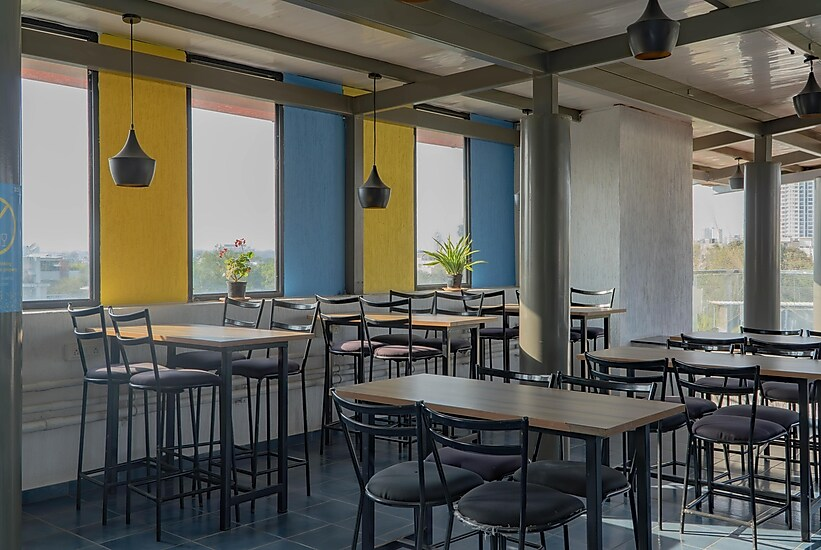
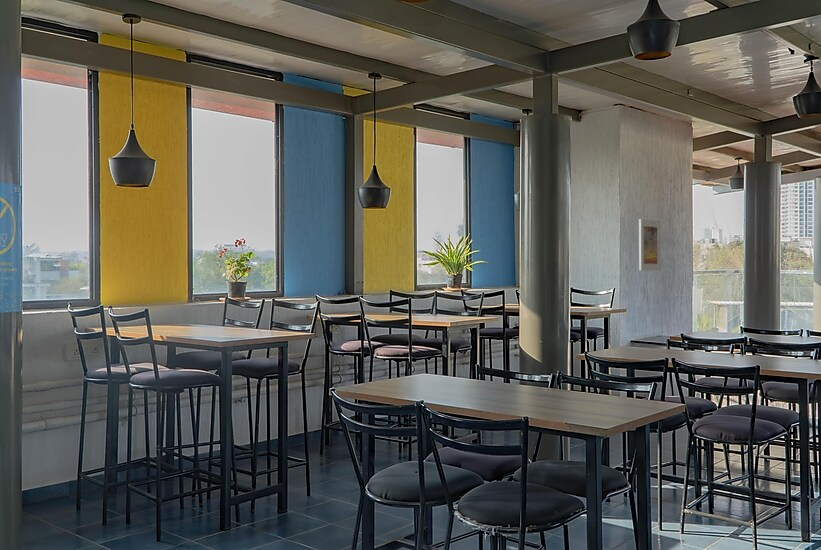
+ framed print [638,218,662,271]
